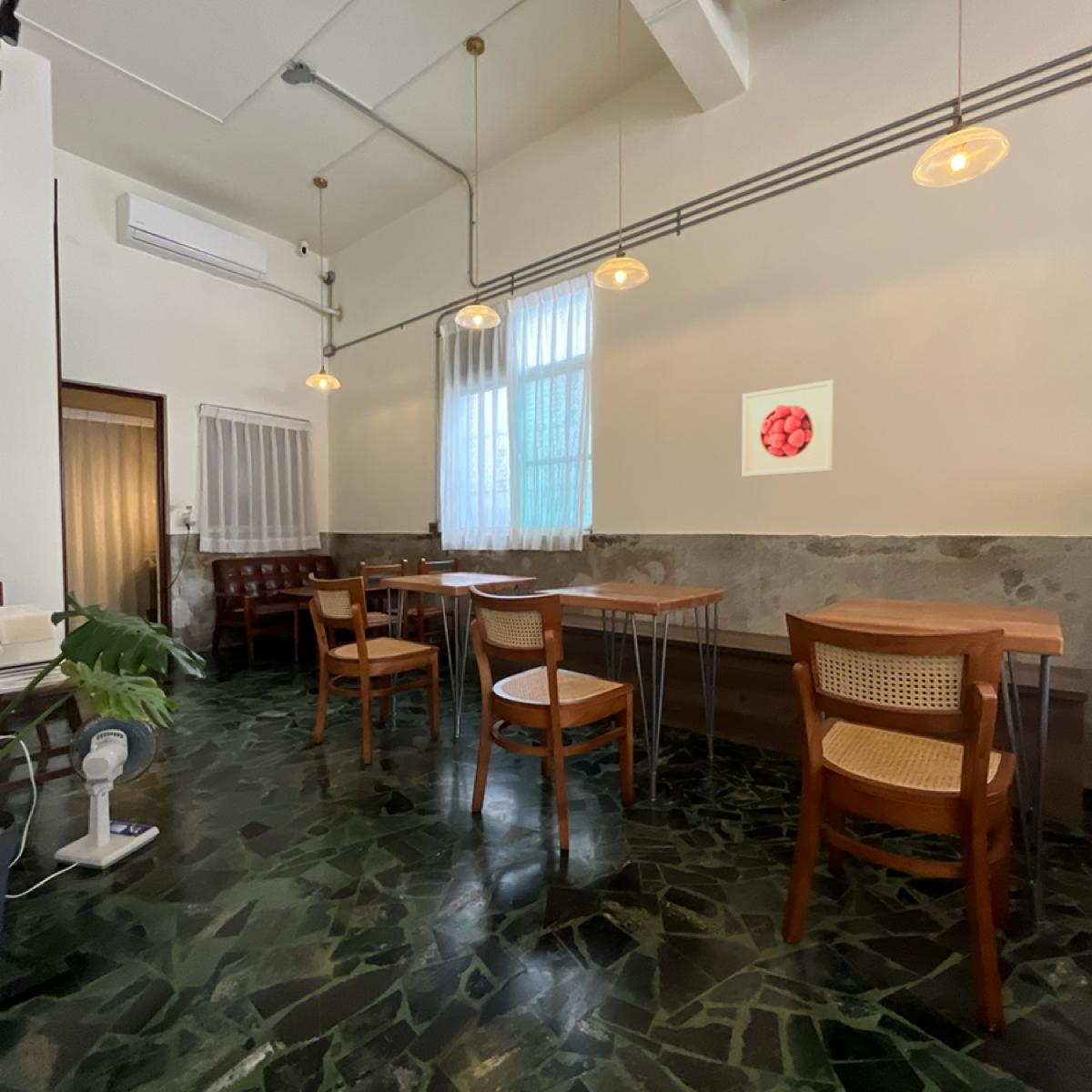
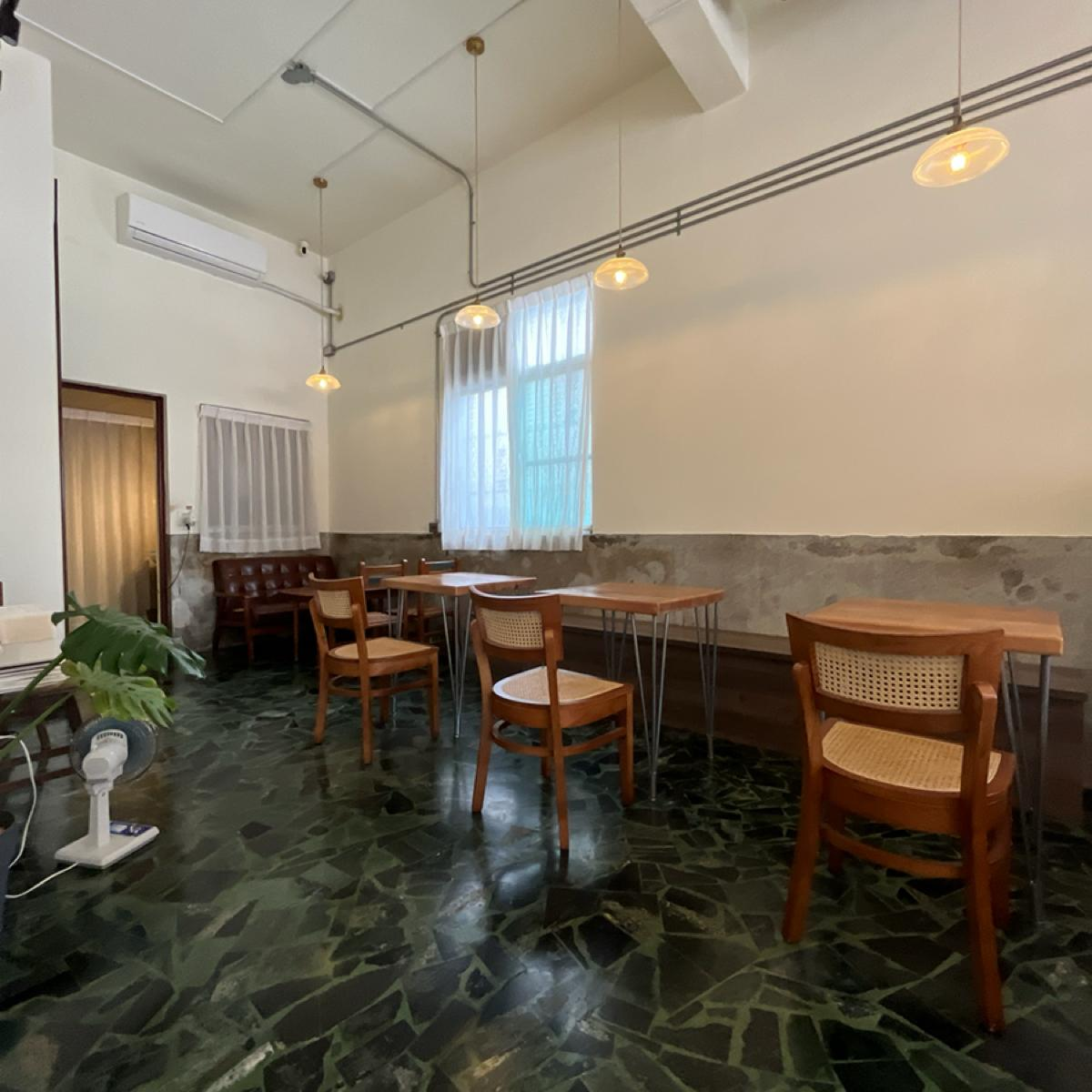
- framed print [742,379,834,478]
